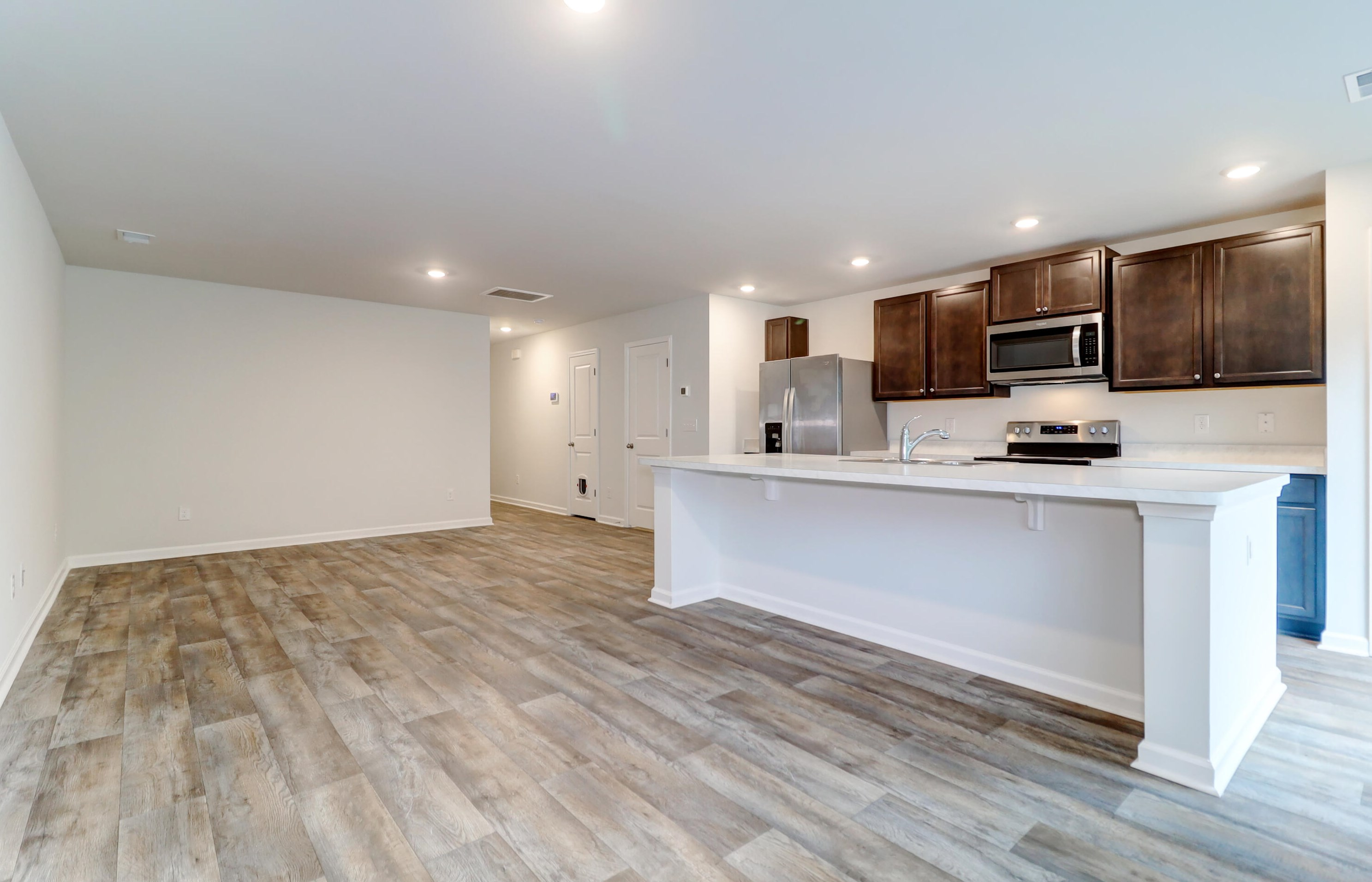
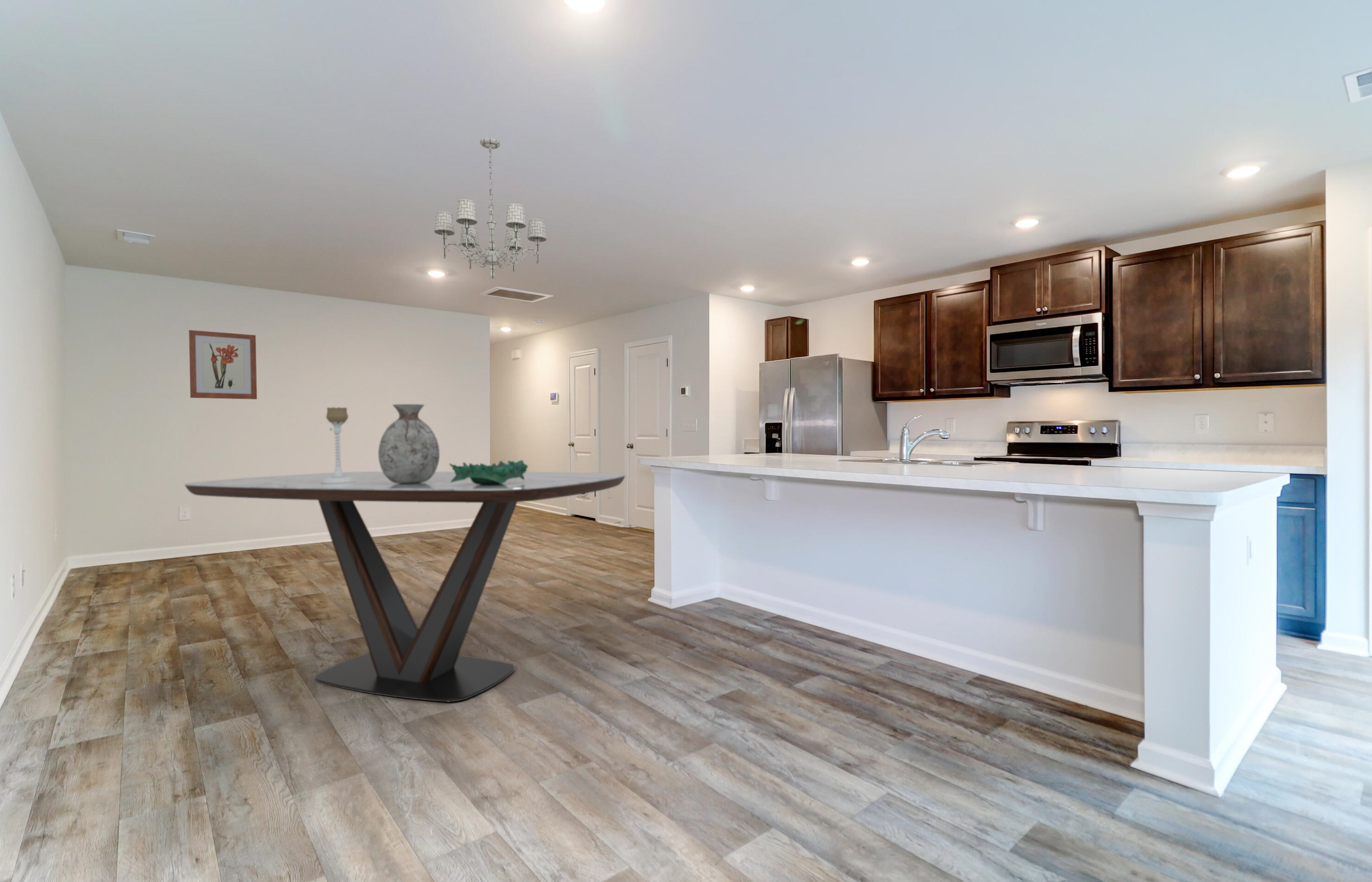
+ candle holder [321,407,356,483]
+ wall art [188,329,257,400]
+ dining table [184,471,626,702]
+ vase [378,404,440,483]
+ decorative bowl [449,459,528,485]
+ chandelier [434,137,547,279]
